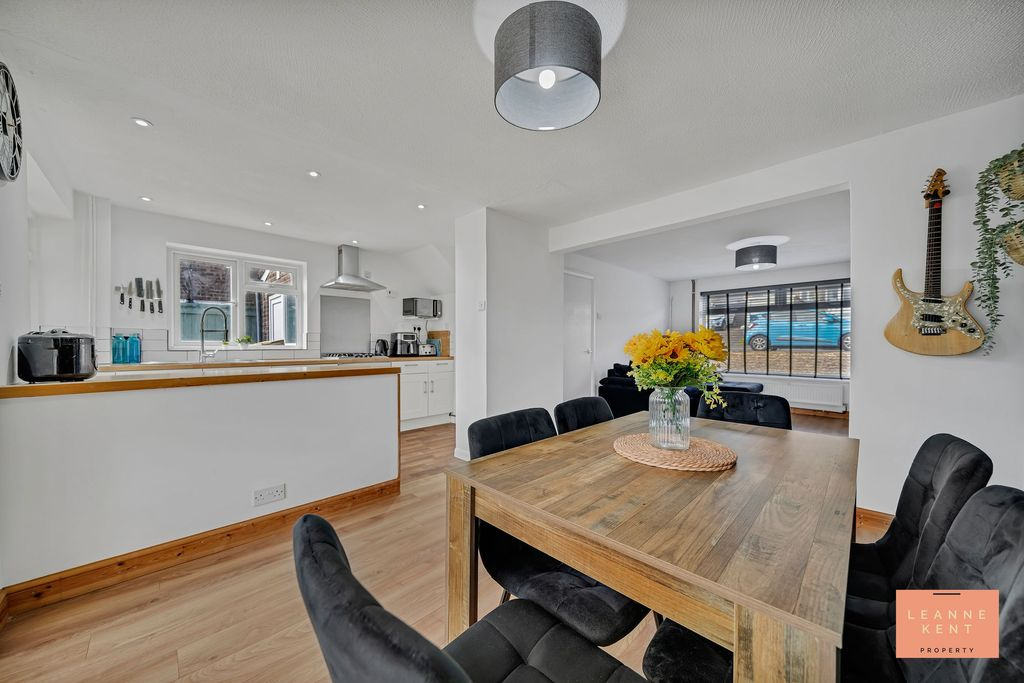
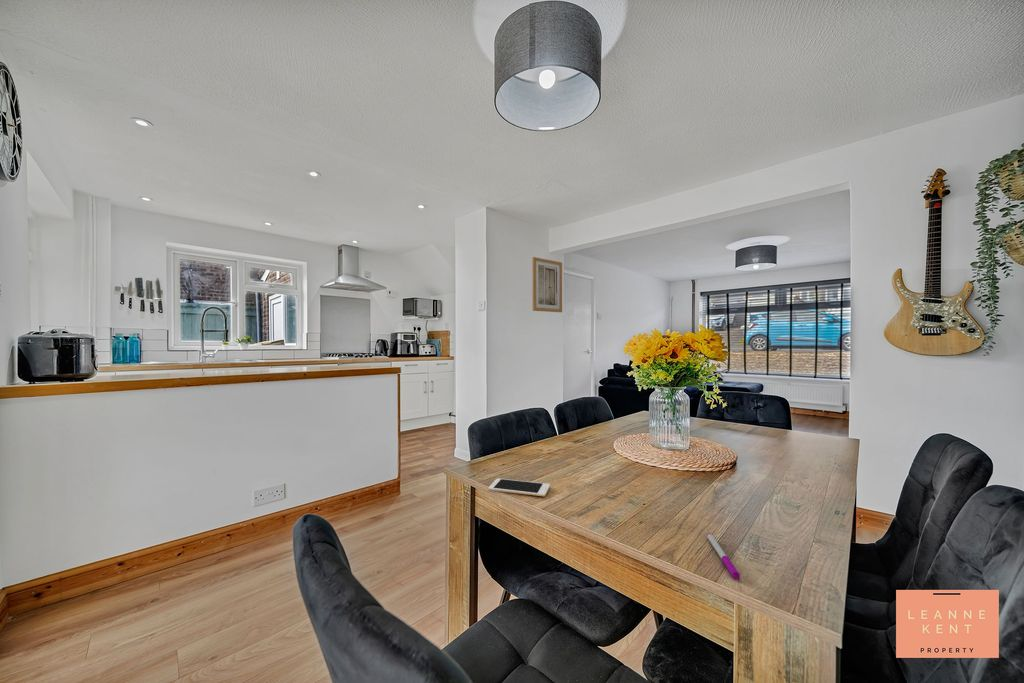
+ pen [706,532,741,580]
+ cell phone [487,477,551,497]
+ wall art [531,256,563,313]
